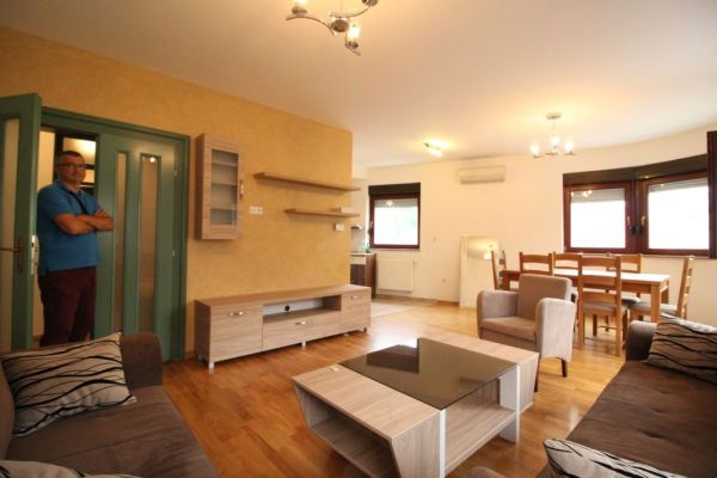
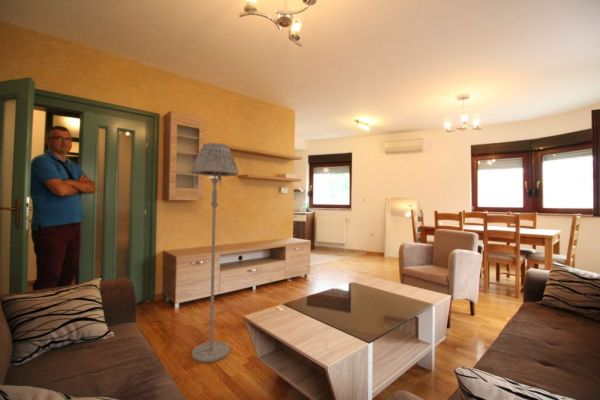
+ floor lamp [190,142,240,363]
